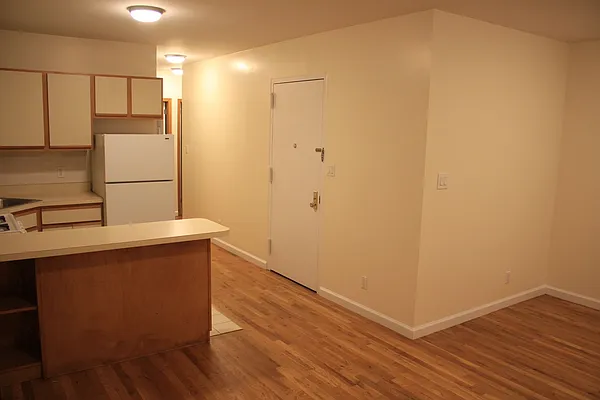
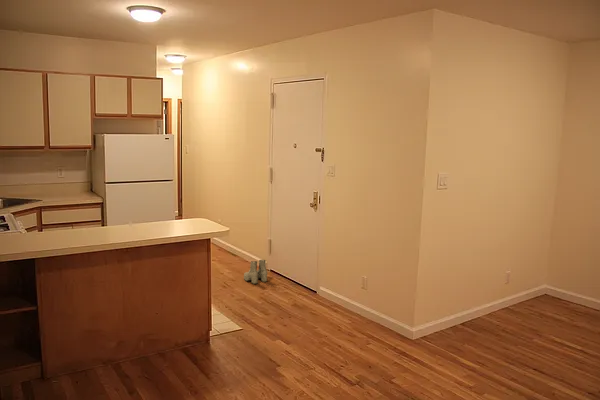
+ boots [243,259,268,285]
